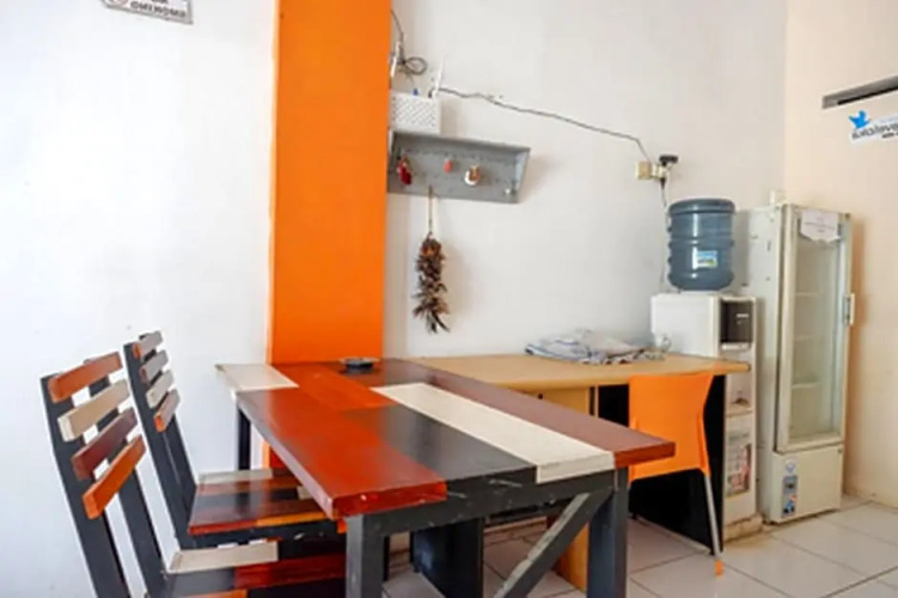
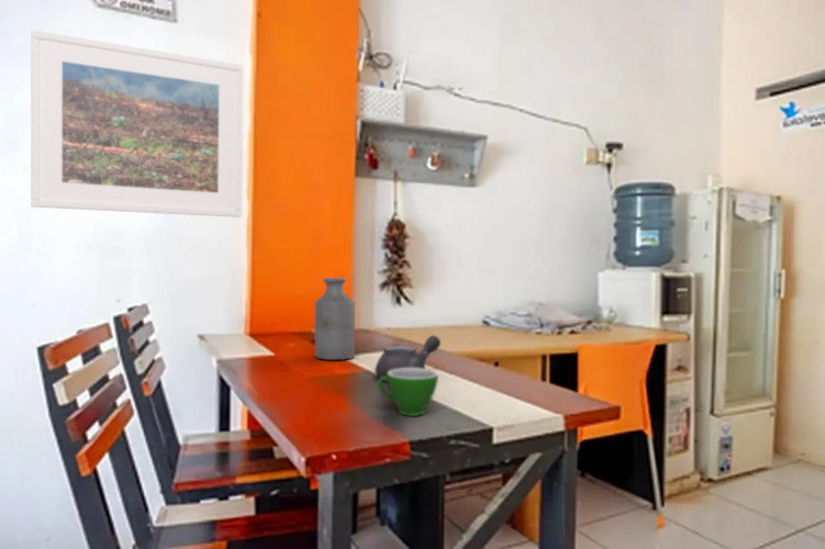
+ teacup [377,368,439,417]
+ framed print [30,29,244,219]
+ teapot [374,334,442,379]
+ bottle [313,277,356,361]
